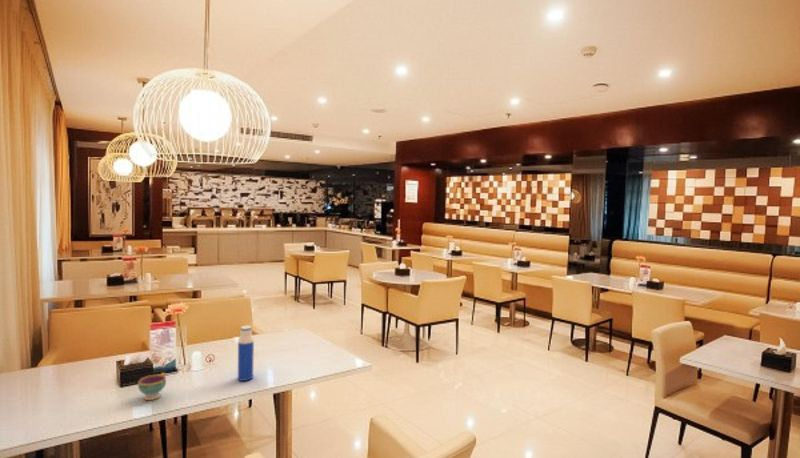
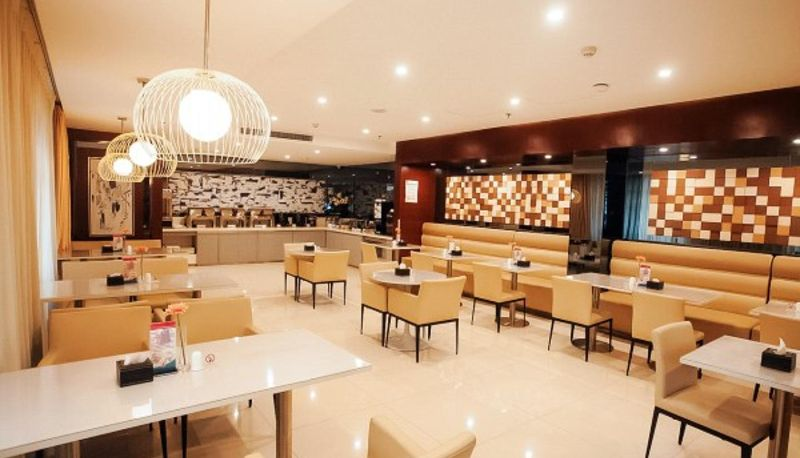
- teacup [137,372,167,401]
- water bottle [237,325,255,382]
